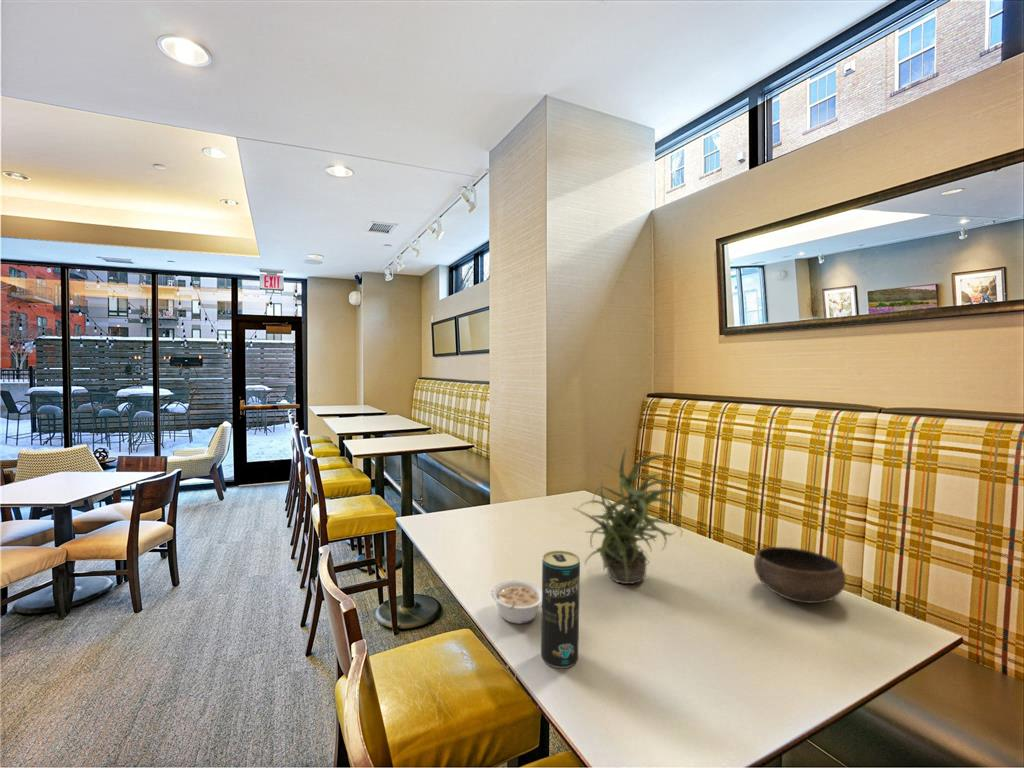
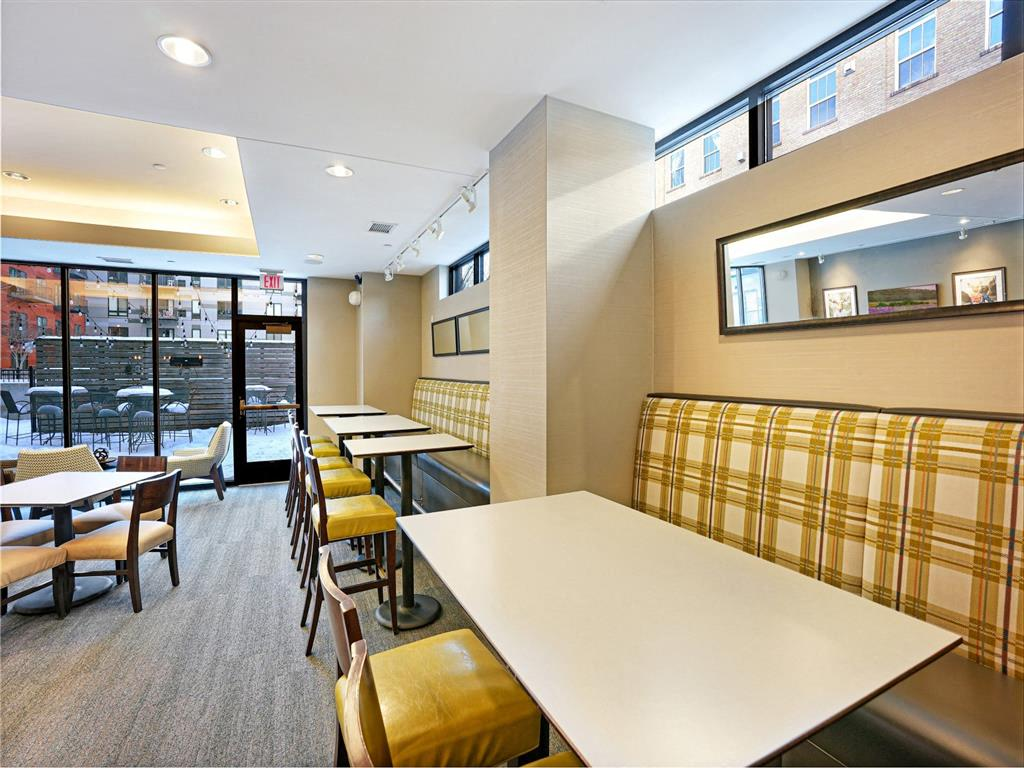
- legume [490,579,542,625]
- bowl [753,546,847,604]
- potted plant [572,445,688,585]
- beverage can [540,550,581,669]
